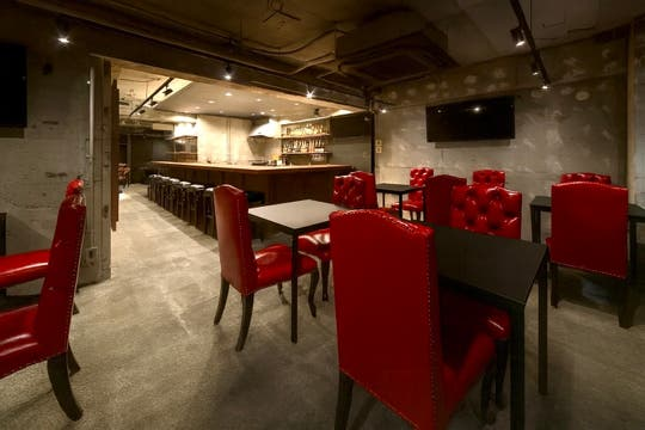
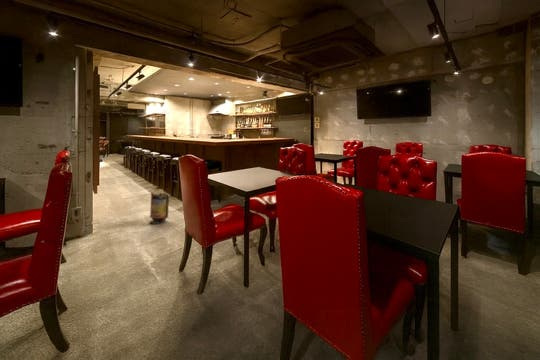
+ trash can [148,192,171,224]
